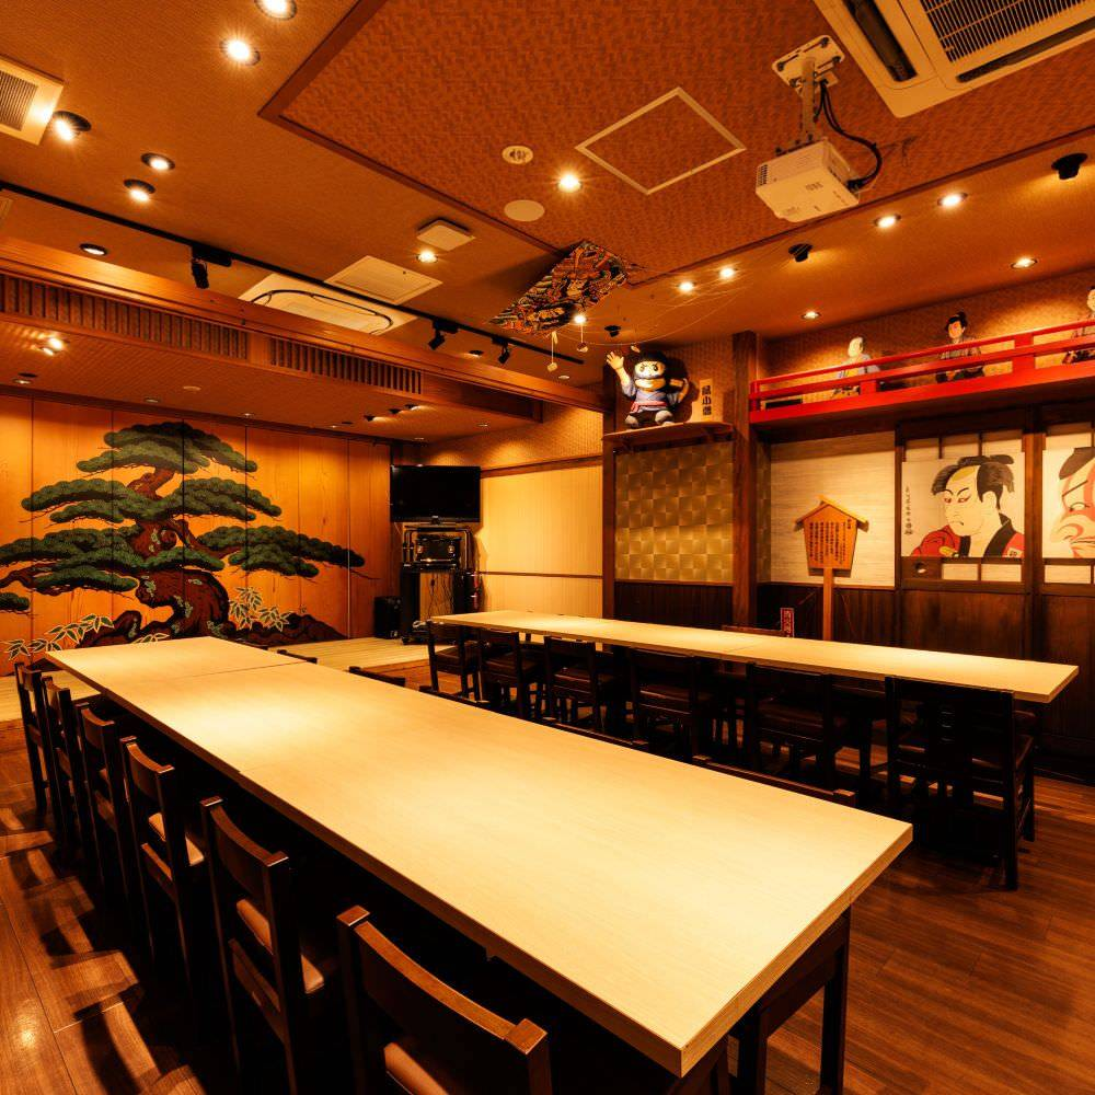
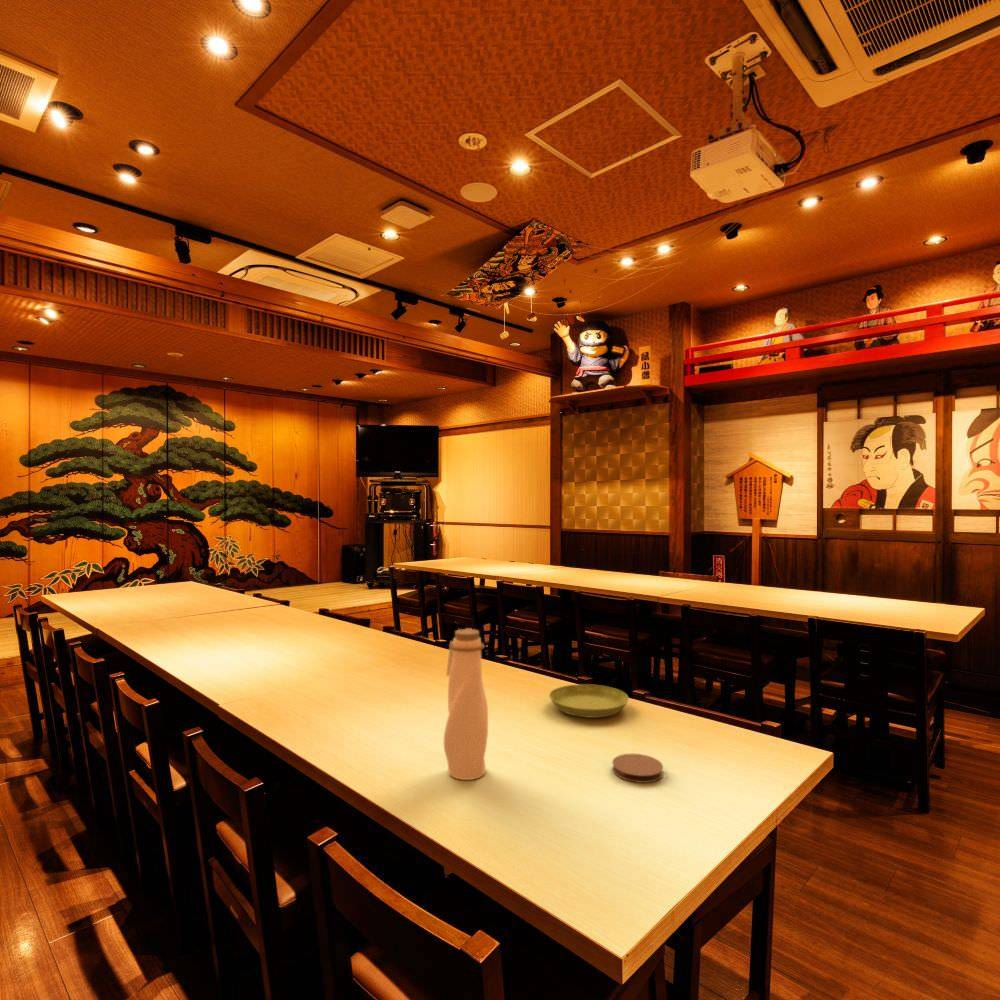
+ coaster [611,753,664,784]
+ water bottle [443,628,489,781]
+ saucer [548,683,630,719]
